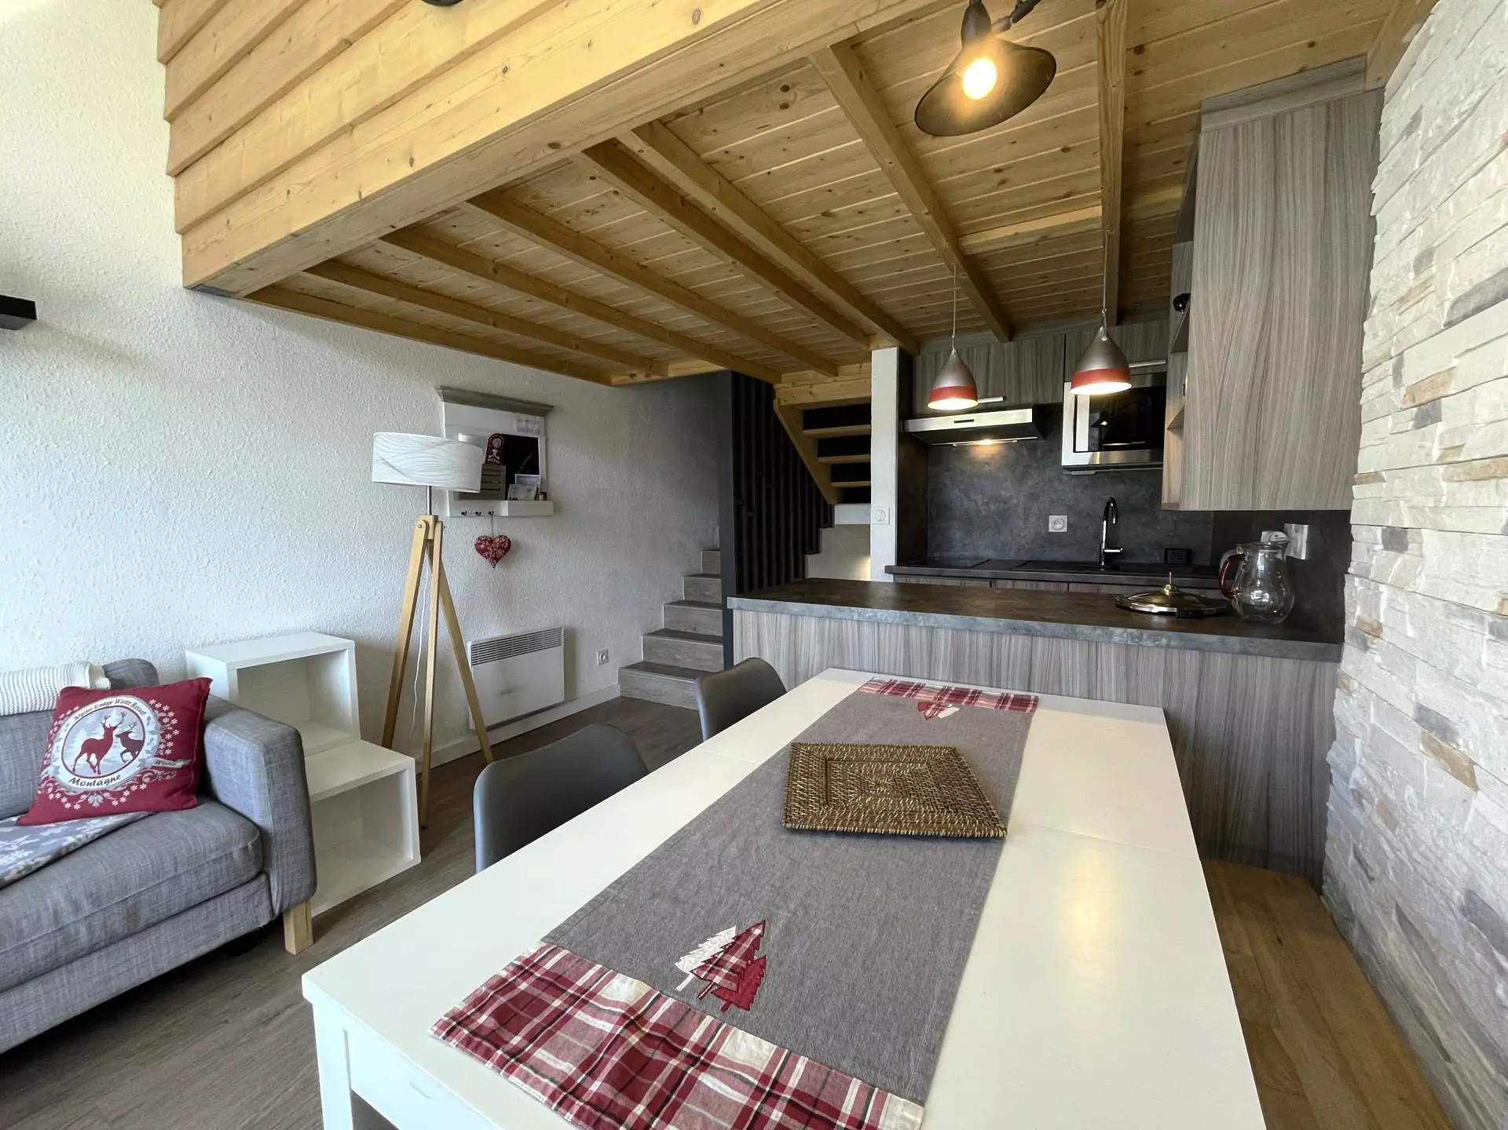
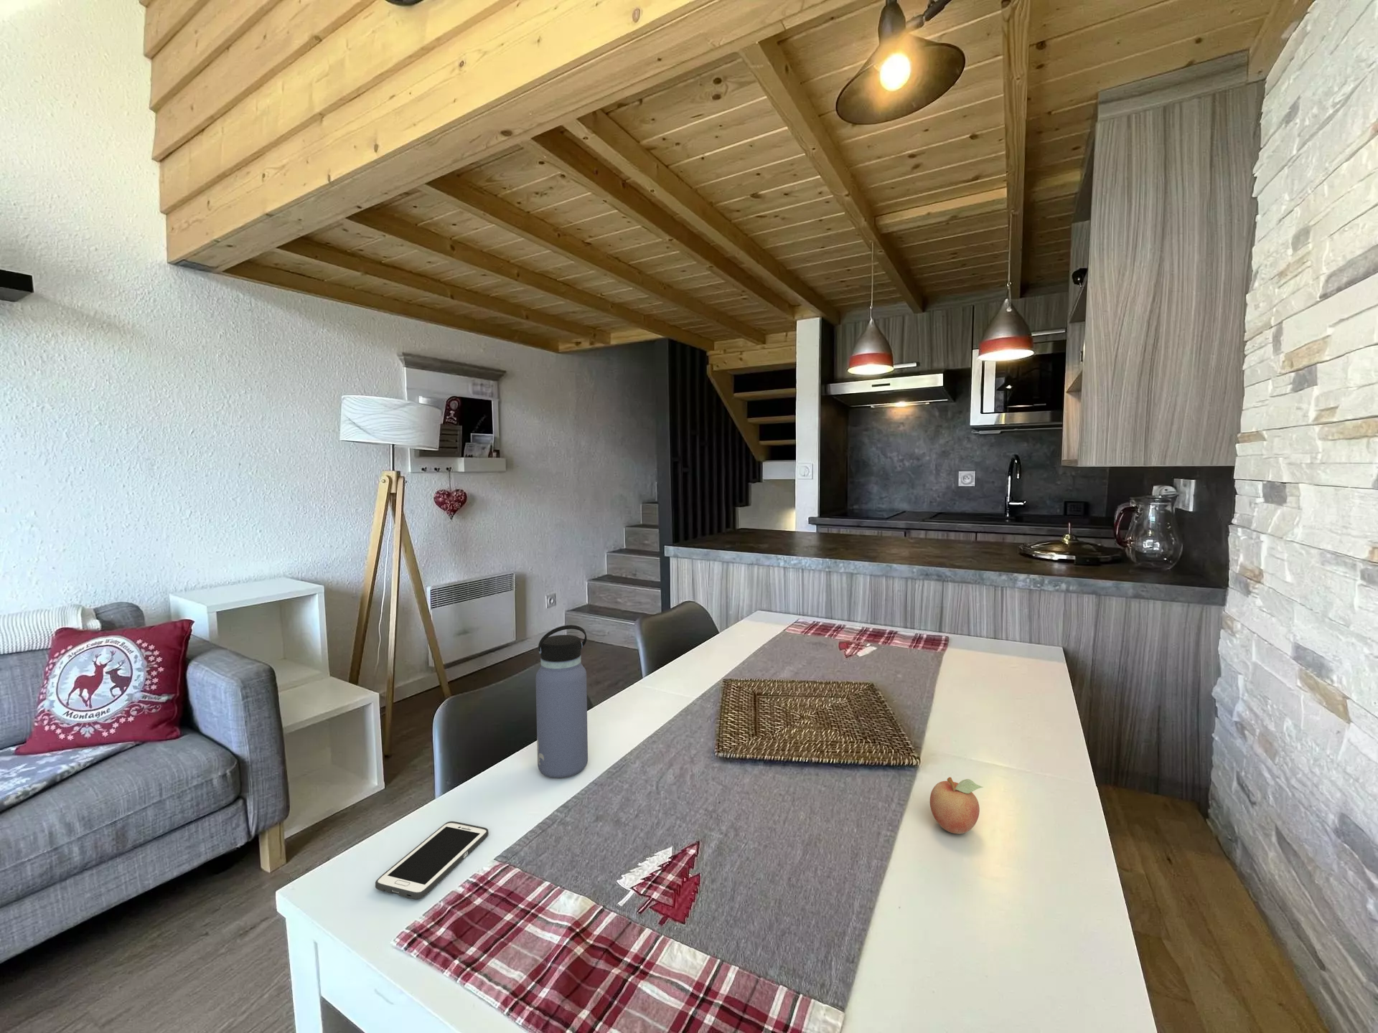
+ fruit [930,776,984,836]
+ cell phone [374,820,488,900]
+ water bottle [535,624,588,779]
